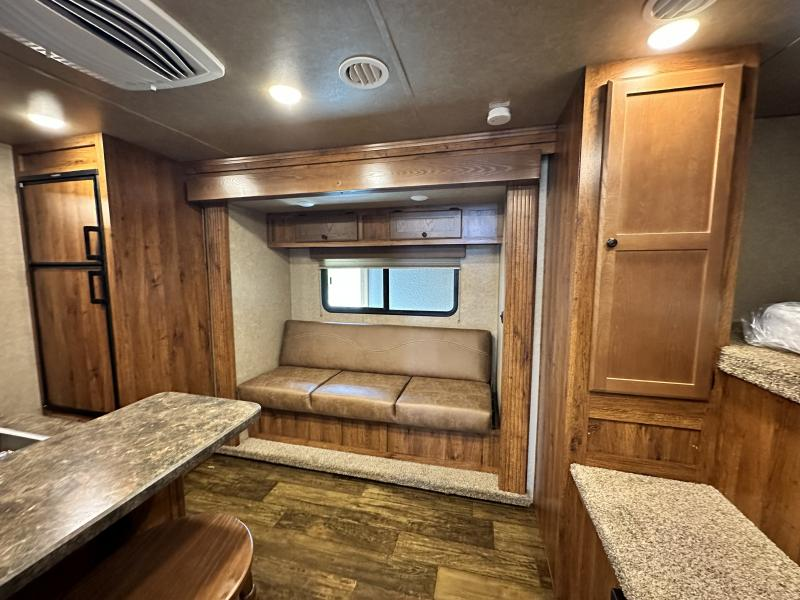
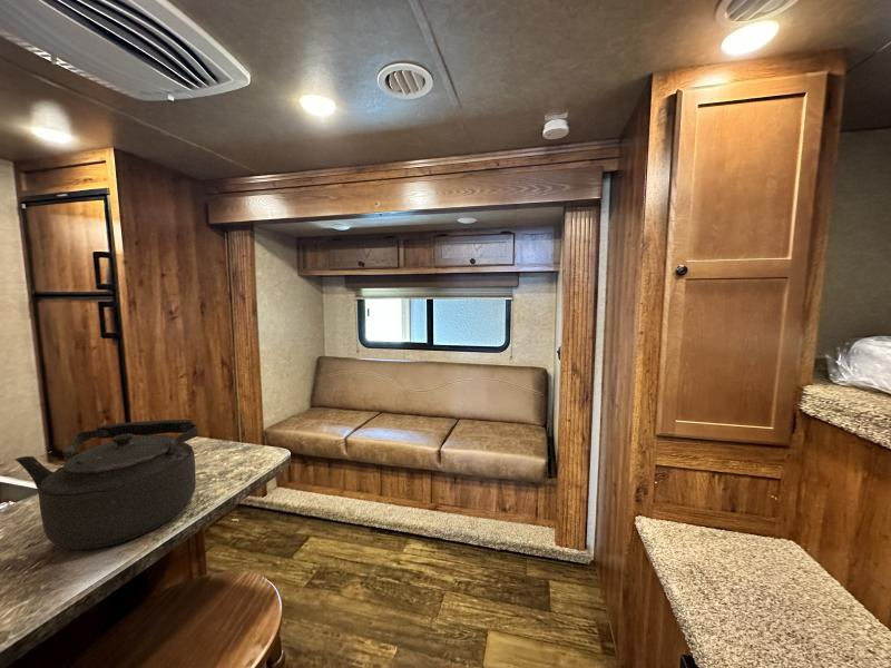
+ kettle [13,419,199,551]
